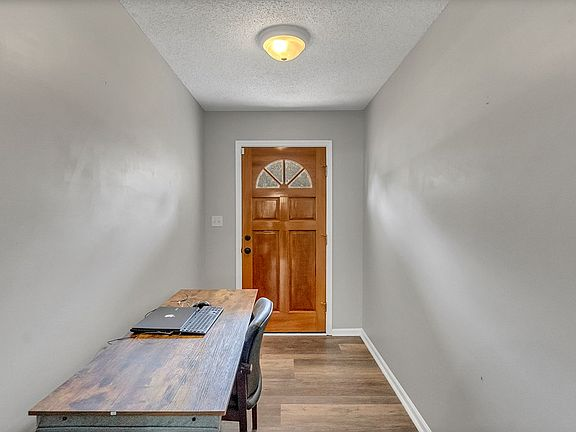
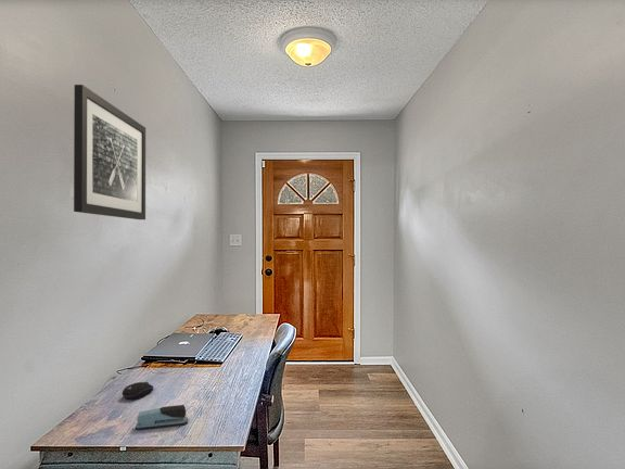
+ wall art [73,84,146,220]
+ stapler [135,404,189,431]
+ computer mouse [122,381,154,401]
